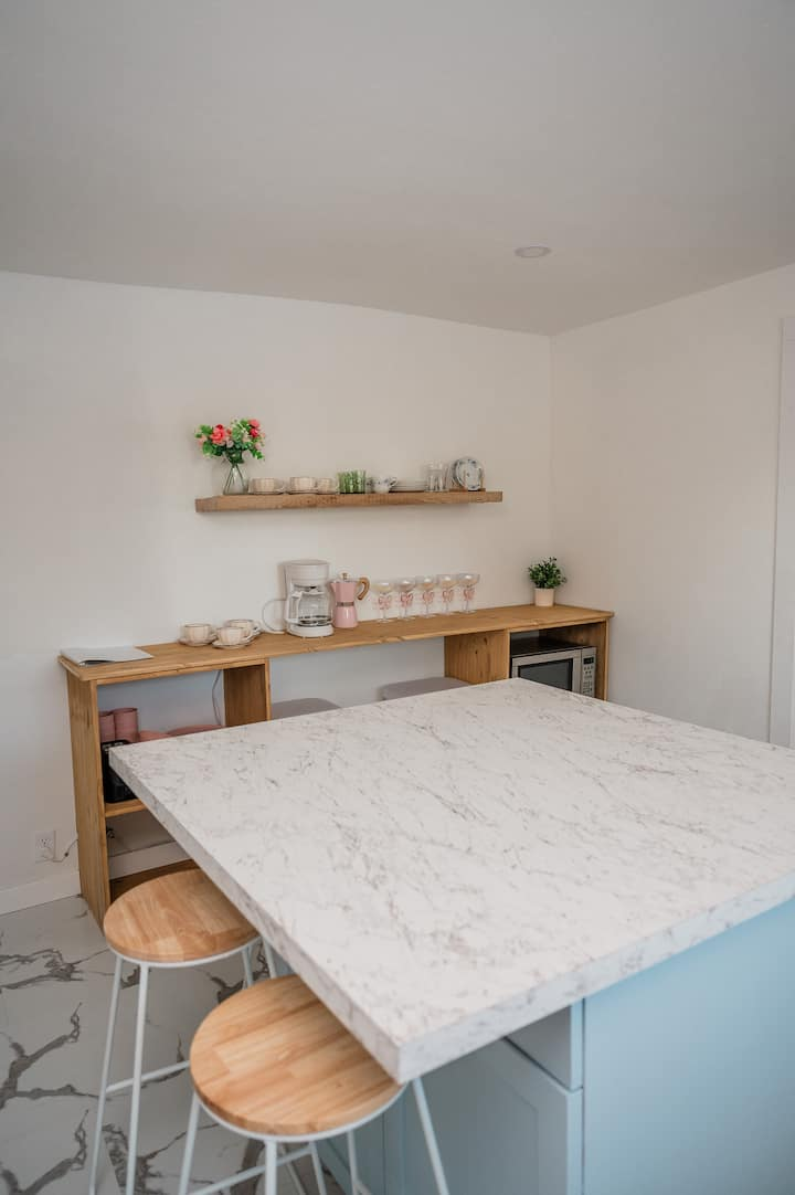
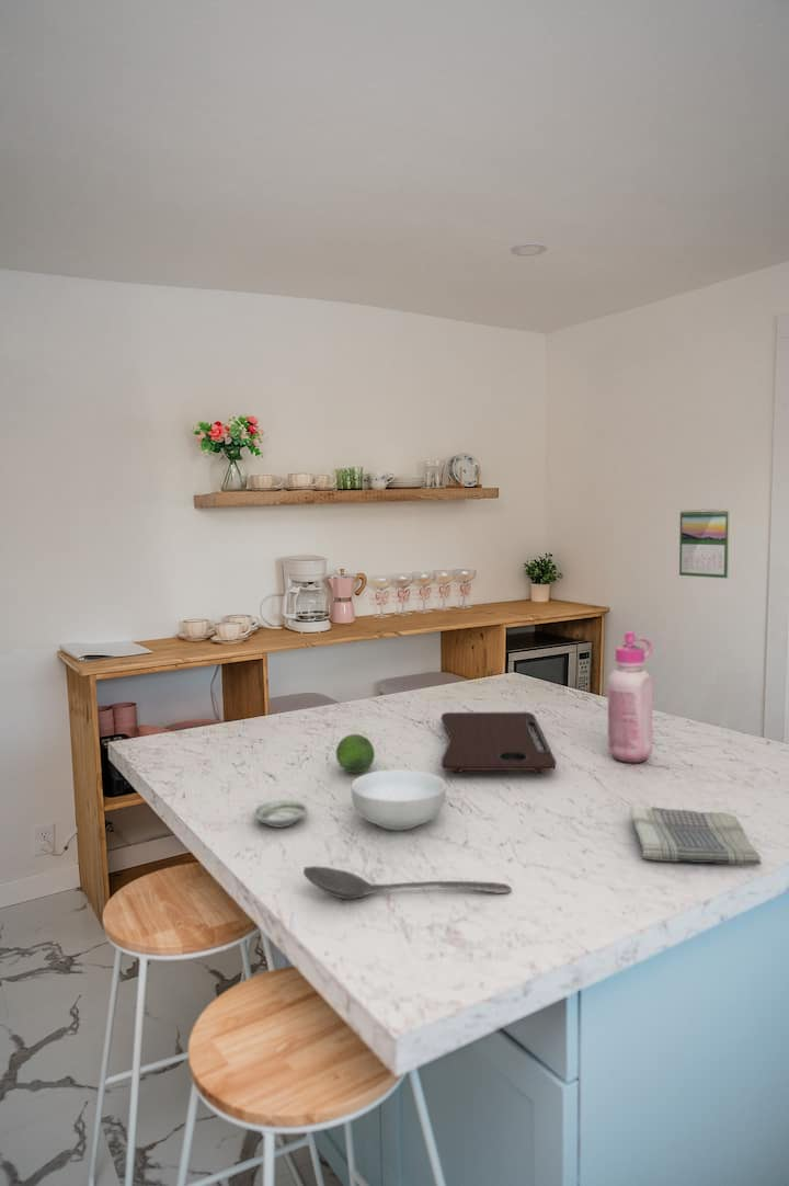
+ saucer [252,799,309,829]
+ cutting board [441,711,557,774]
+ cereal bowl [351,768,447,831]
+ glue bottle [607,629,654,764]
+ calendar [678,508,730,579]
+ dish towel [629,806,763,866]
+ stirrer [302,865,513,901]
+ fruit [335,733,376,774]
